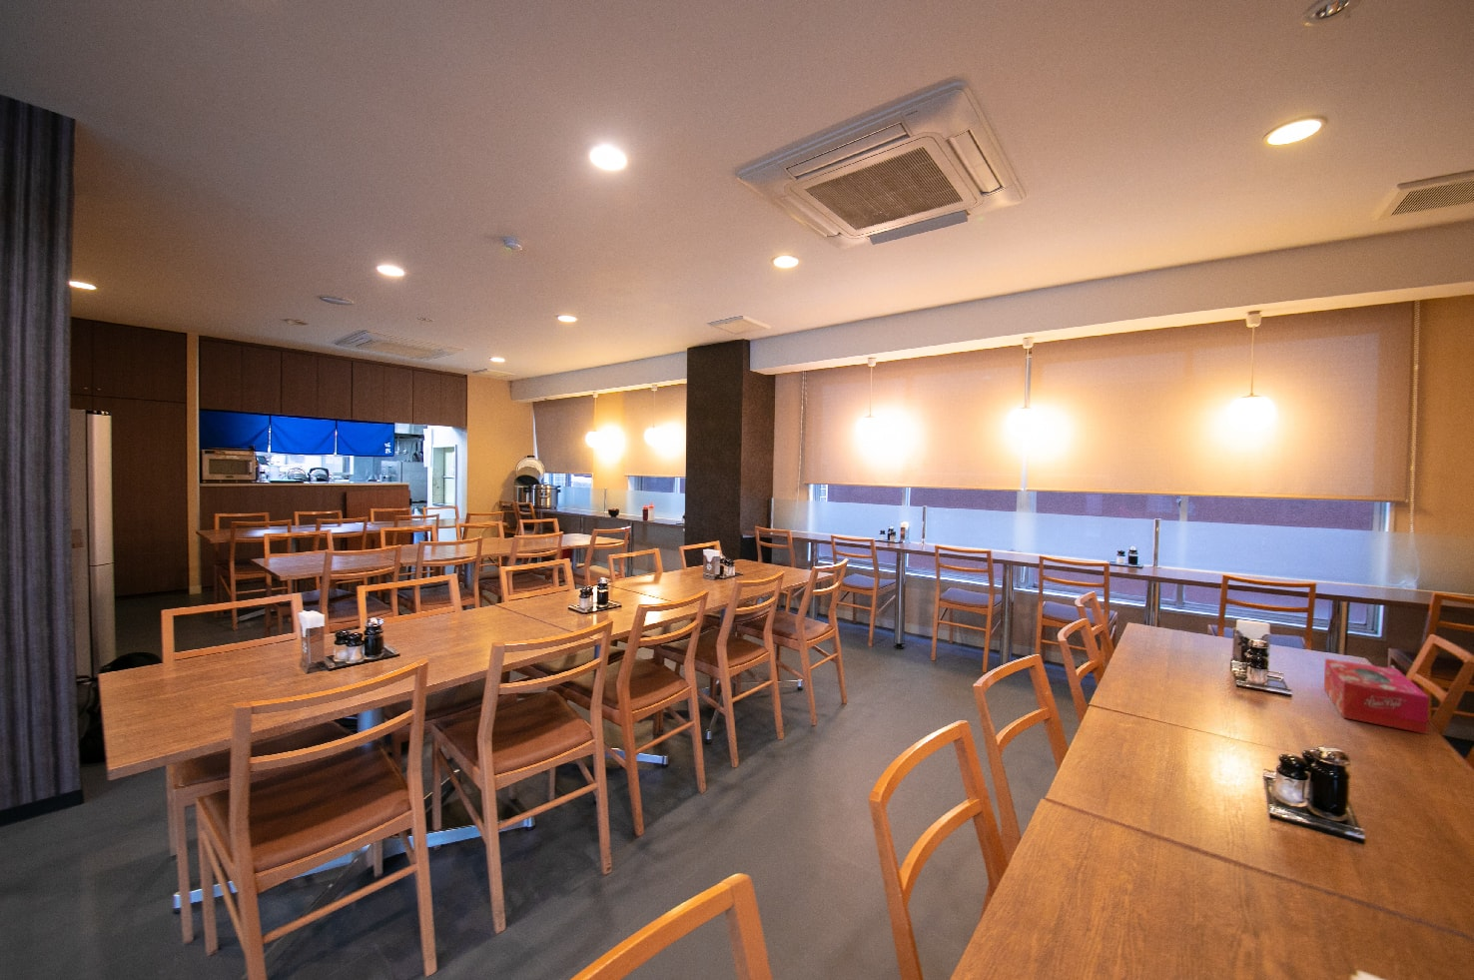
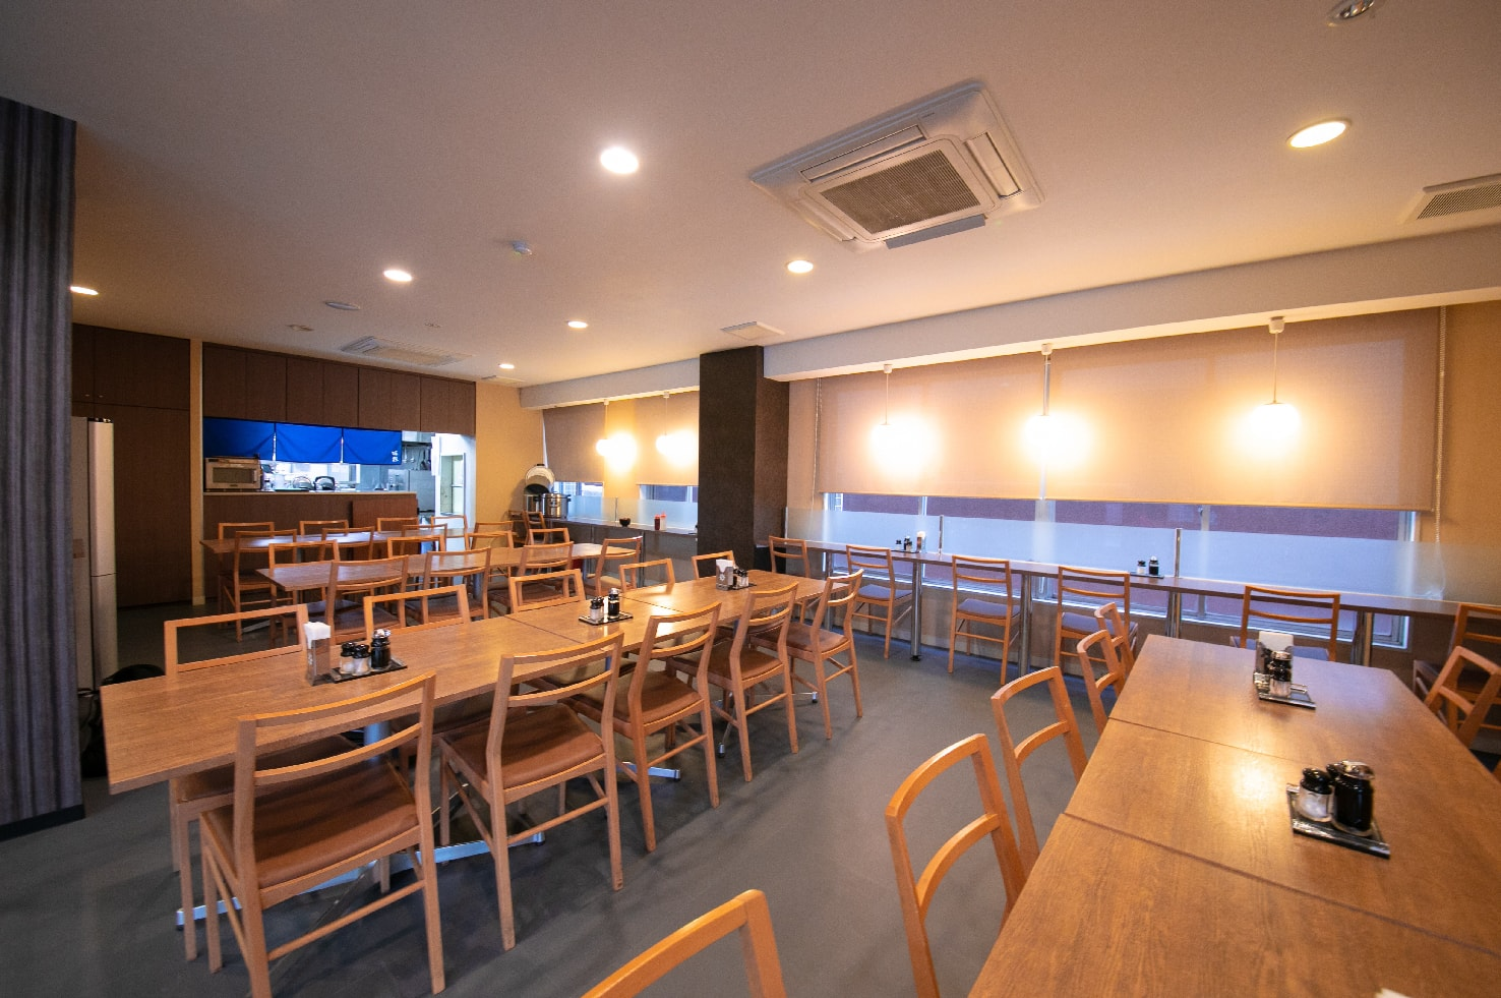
- tissue box [1323,657,1430,735]
